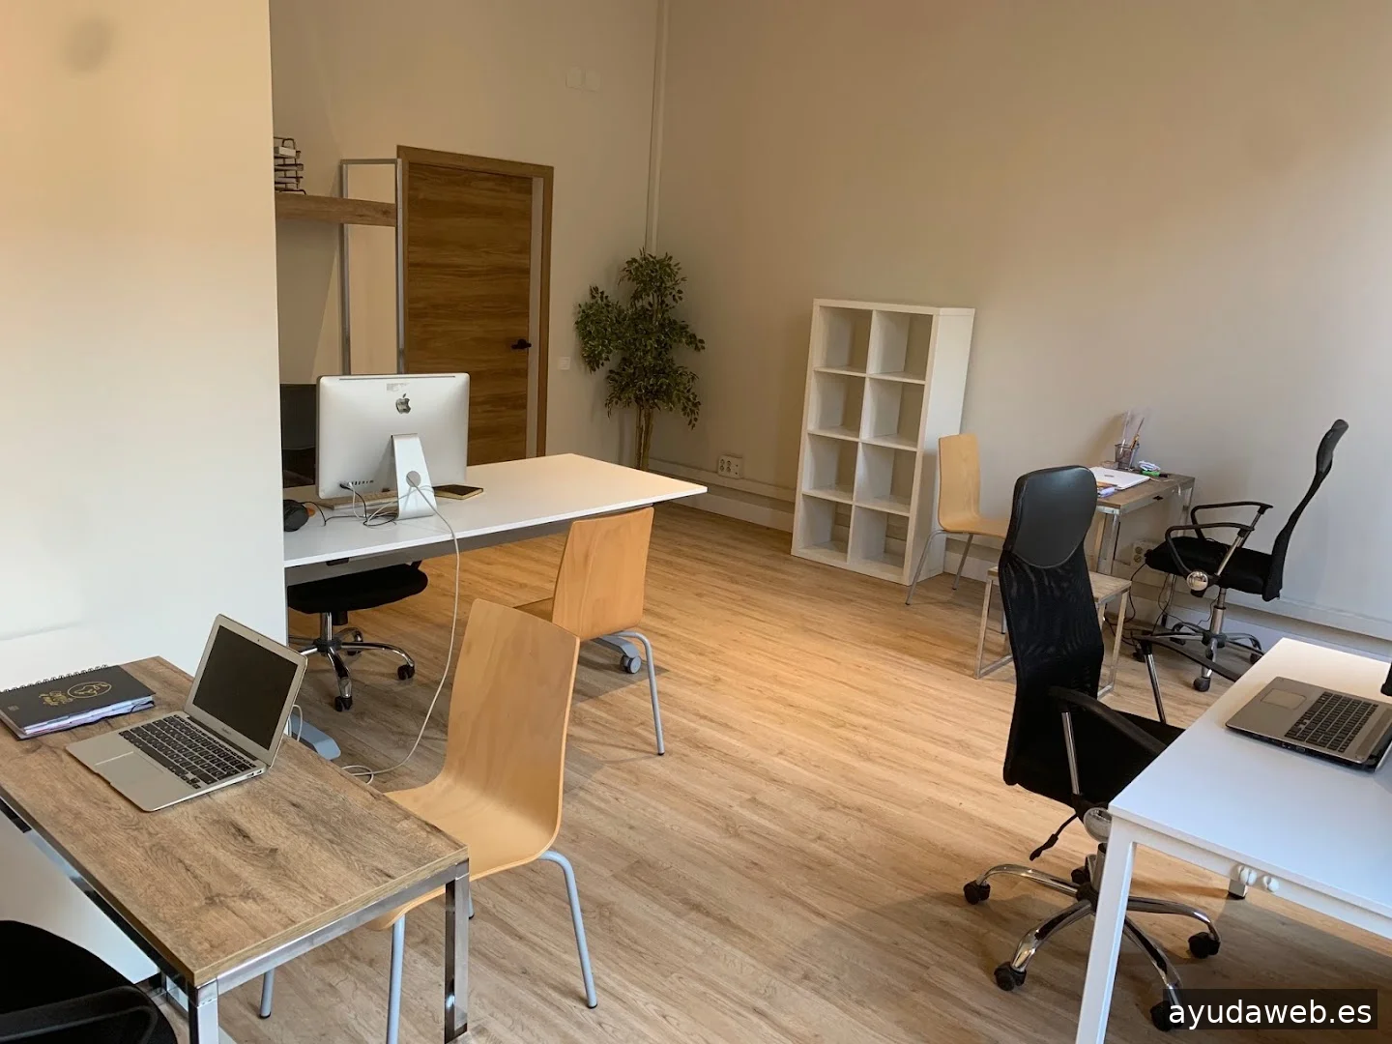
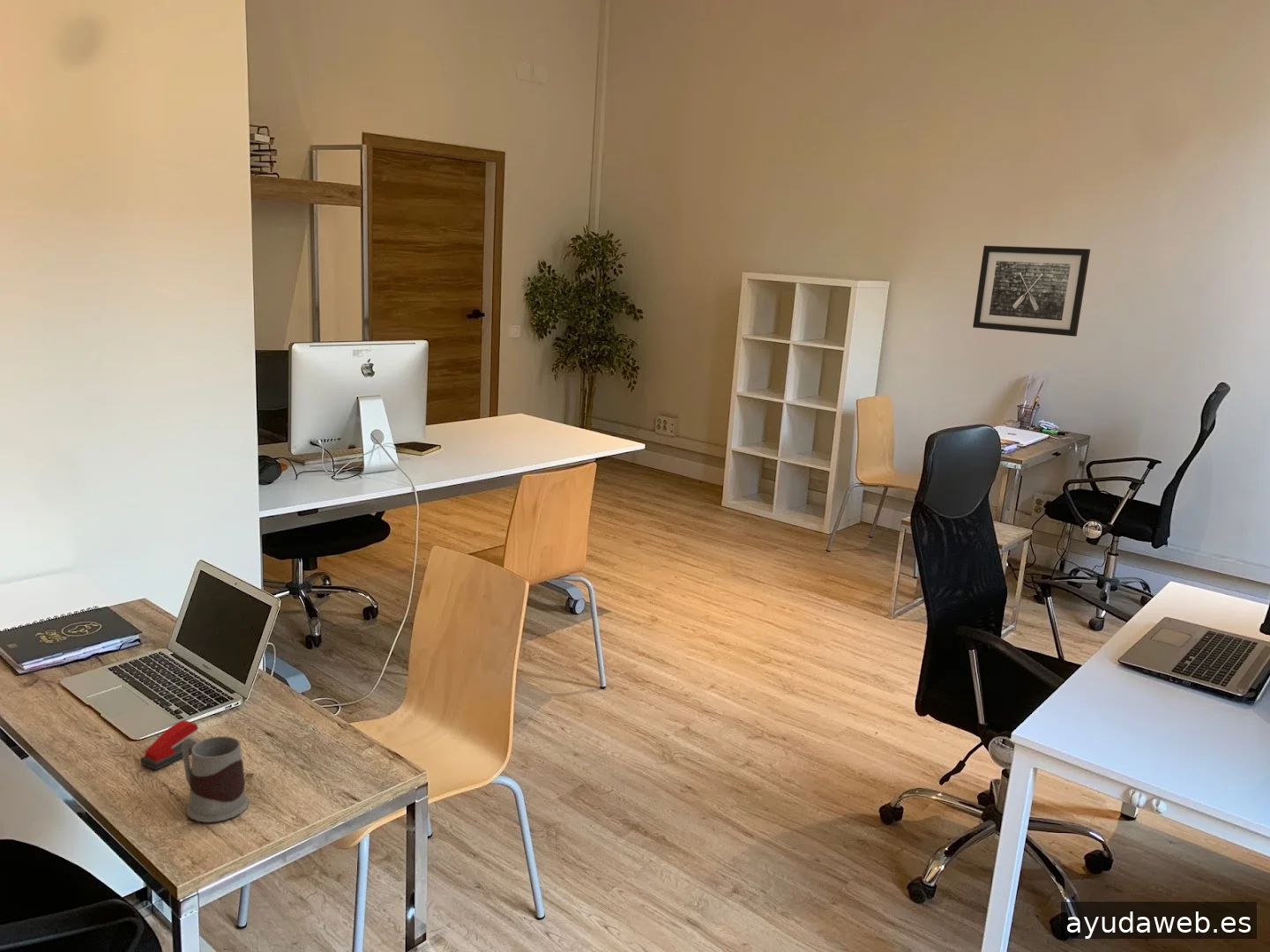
+ wall art [972,245,1091,338]
+ stapler [139,719,199,771]
+ mug [182,735,250,823]
